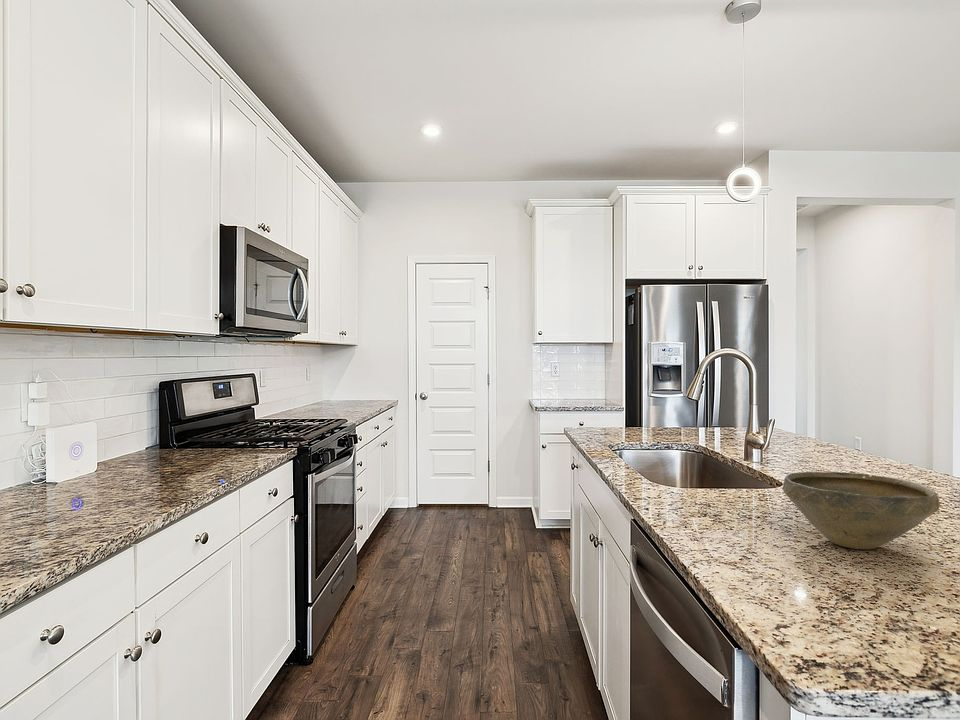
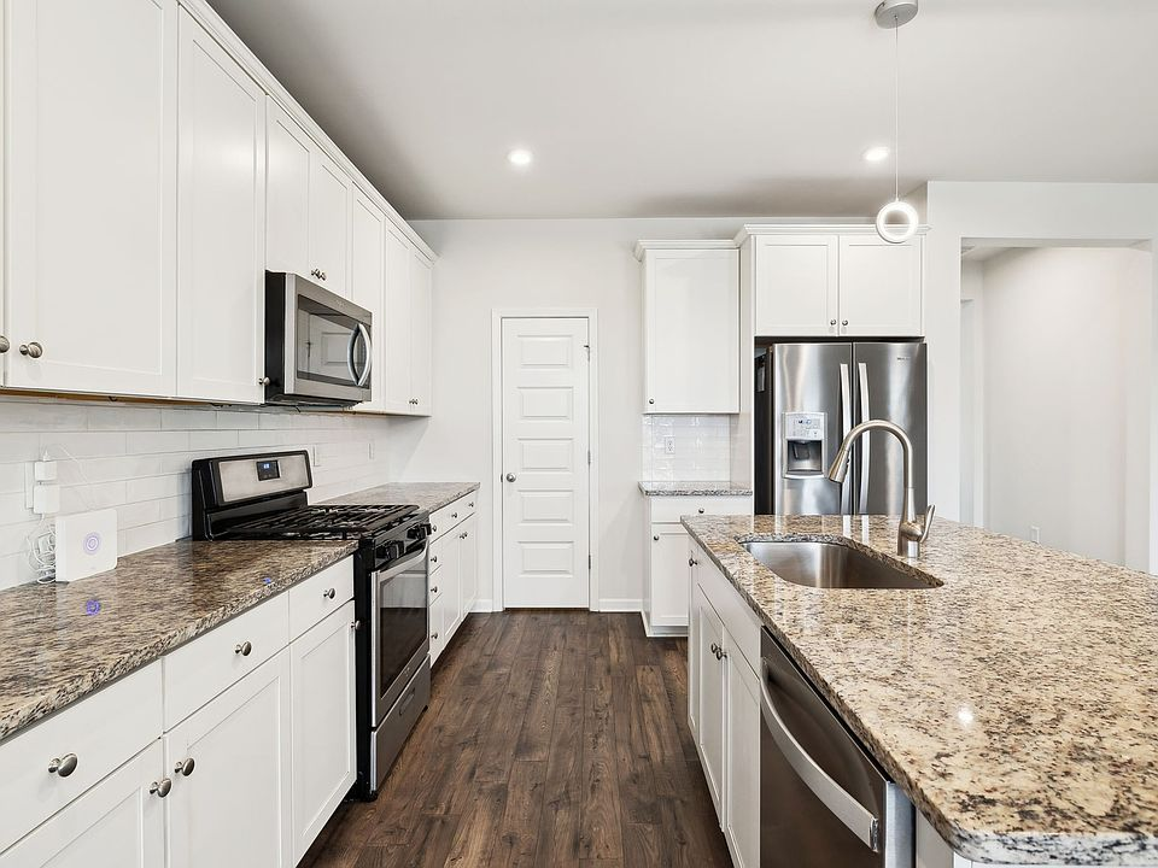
- bowl [781,471,941,550]
